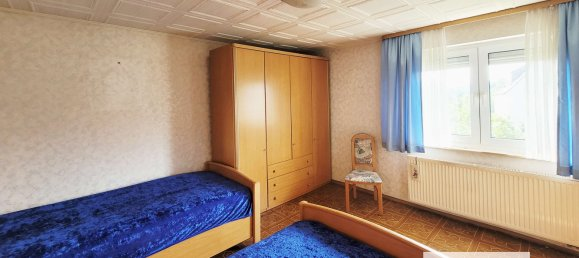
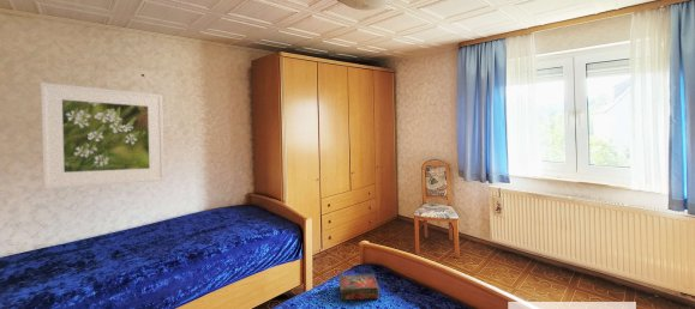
+ book [338,273,381,301]
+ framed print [40,81,166,189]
